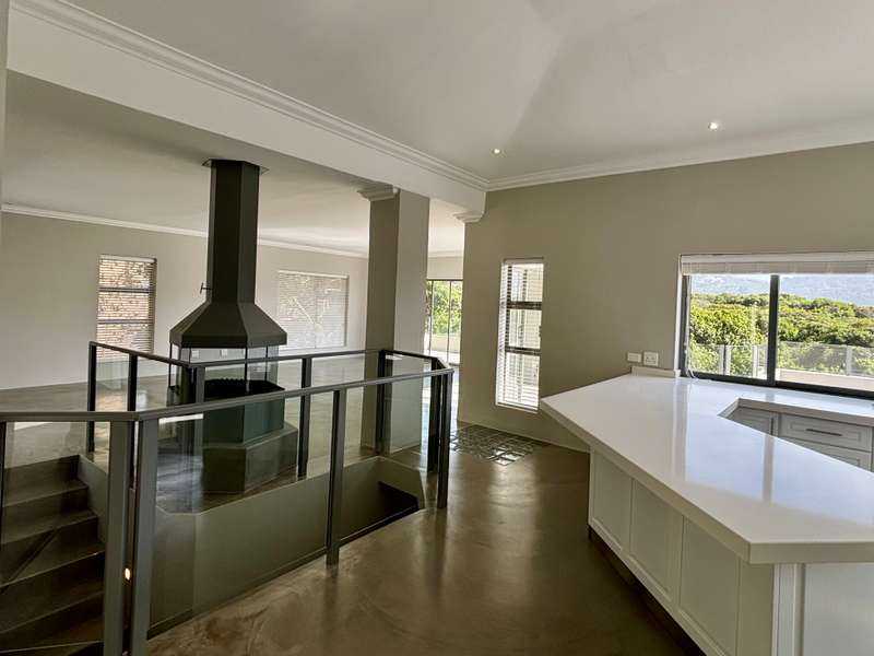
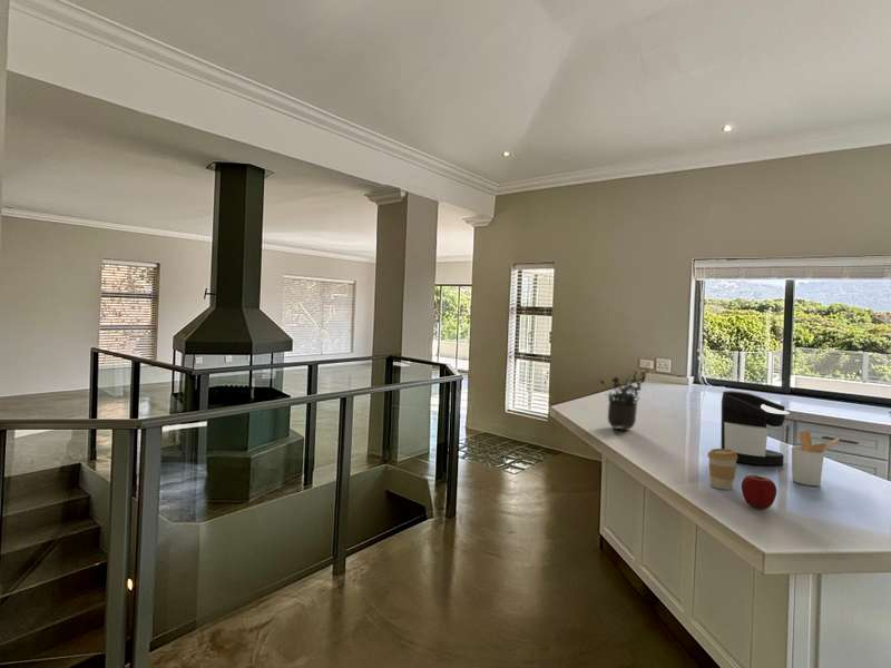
+ coffee maker [719,390,791,466]
+ apple [741,474,777,510]
+ potted plant [599,362,650,432]
+ utensil holder [791,430,841,487]
+ coffee cup [706,448,737,491]
